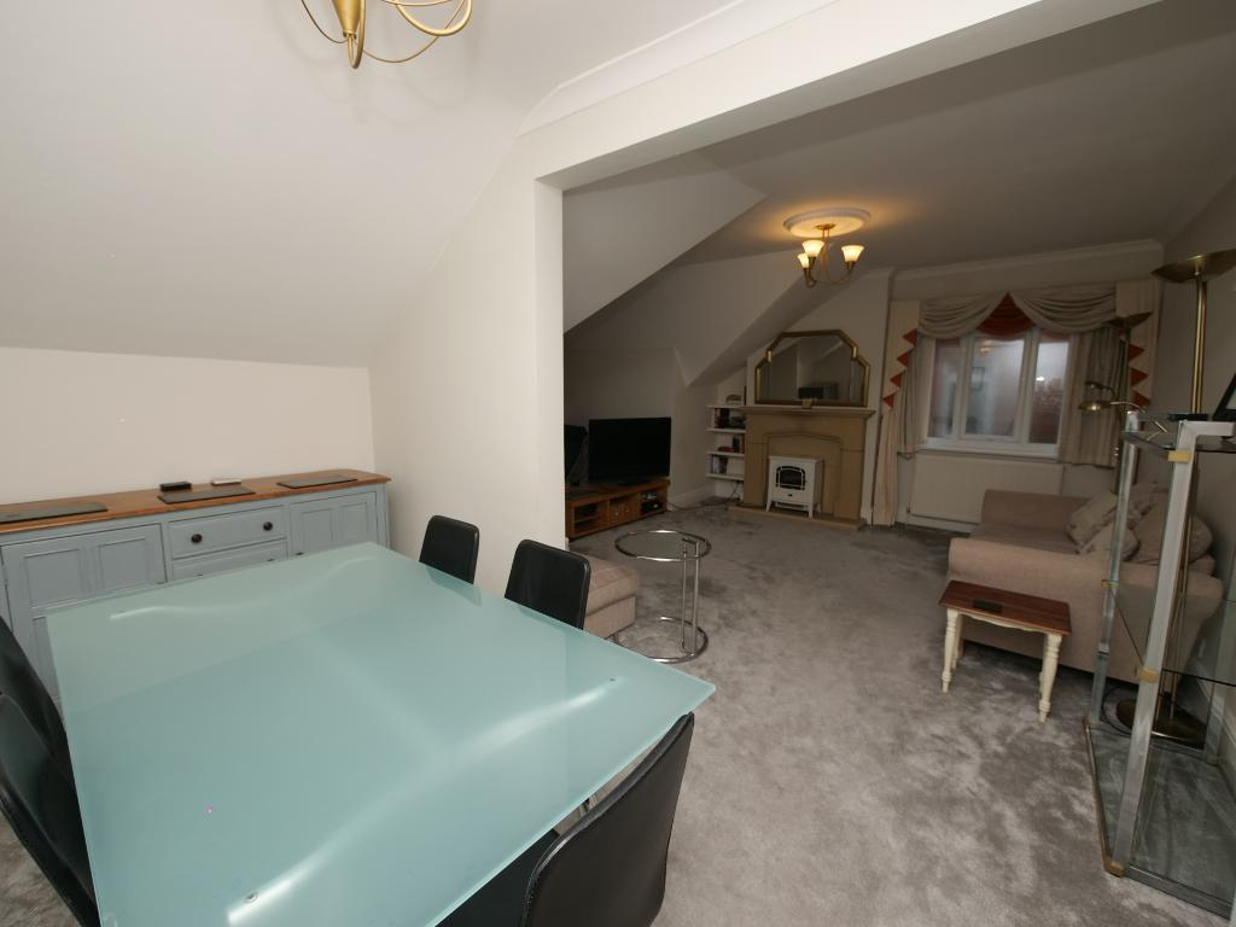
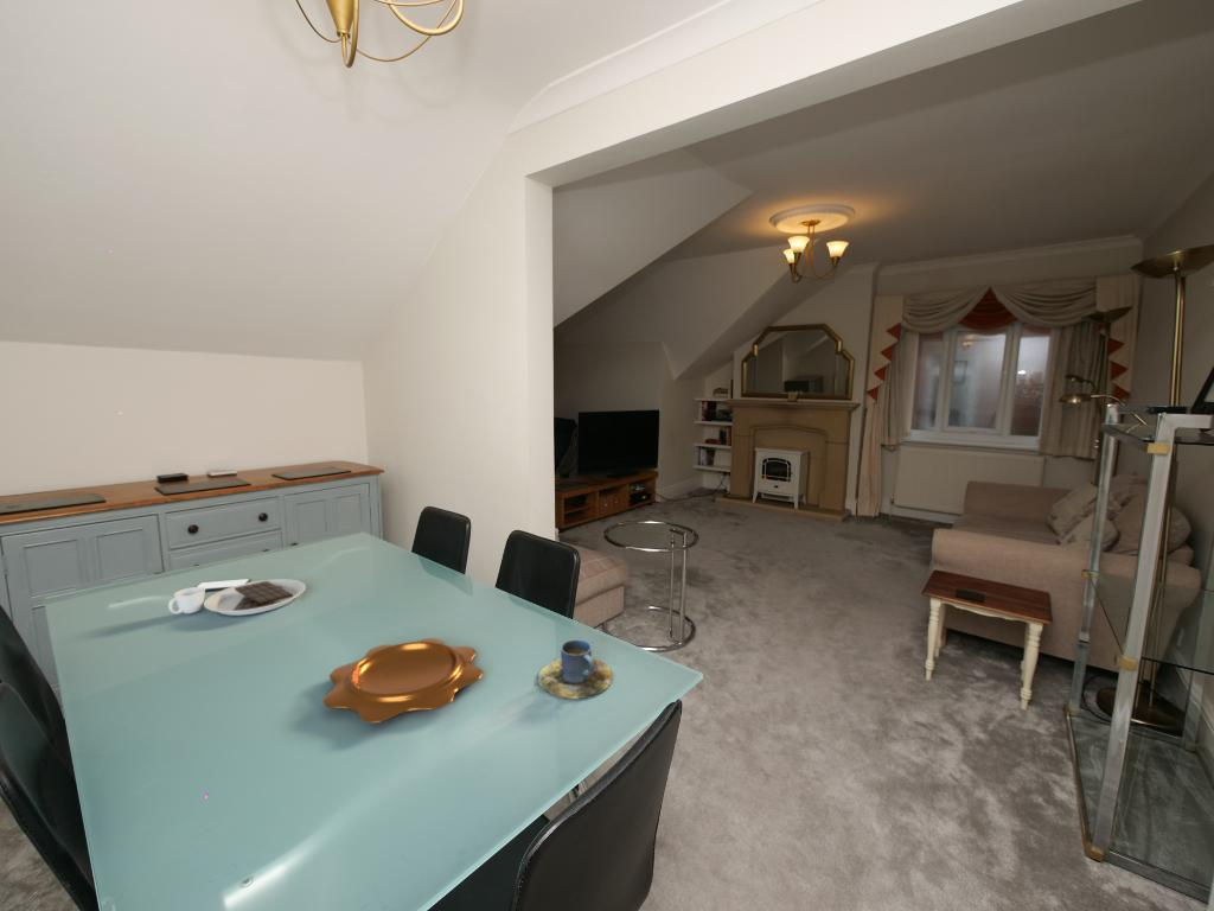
+ placemat [167,578,307,617]
+ decorative bowl [321,637,484,724]
+ cup [537,638,614,700]
